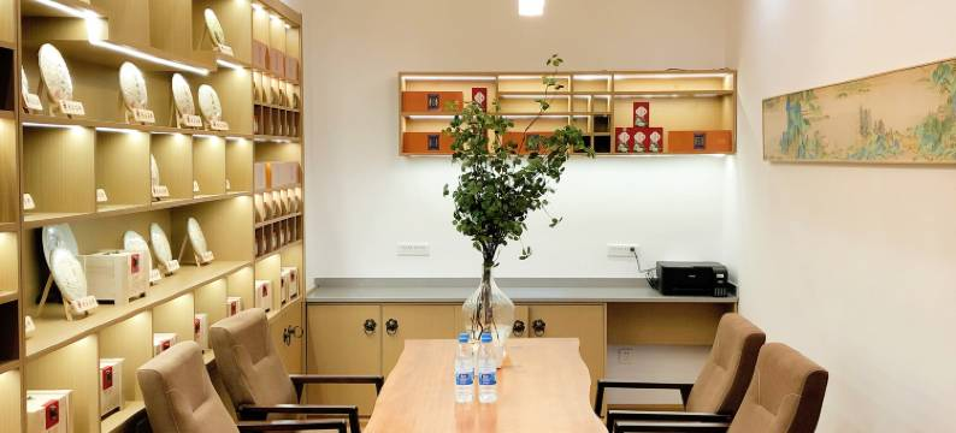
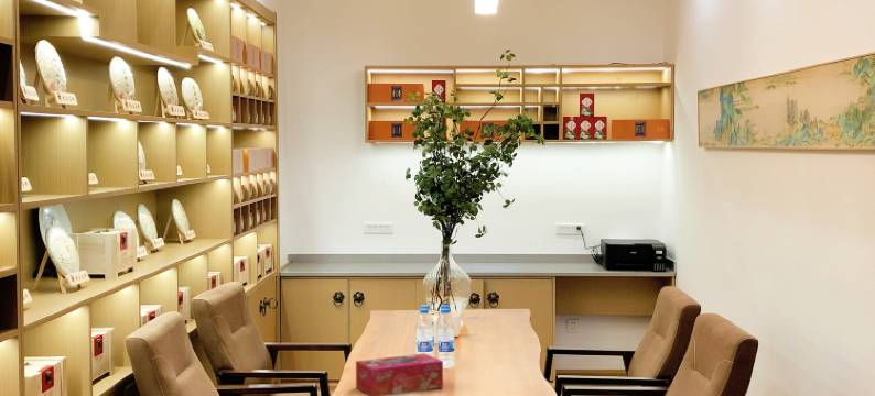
+ tissue box [355,352,444,396]
